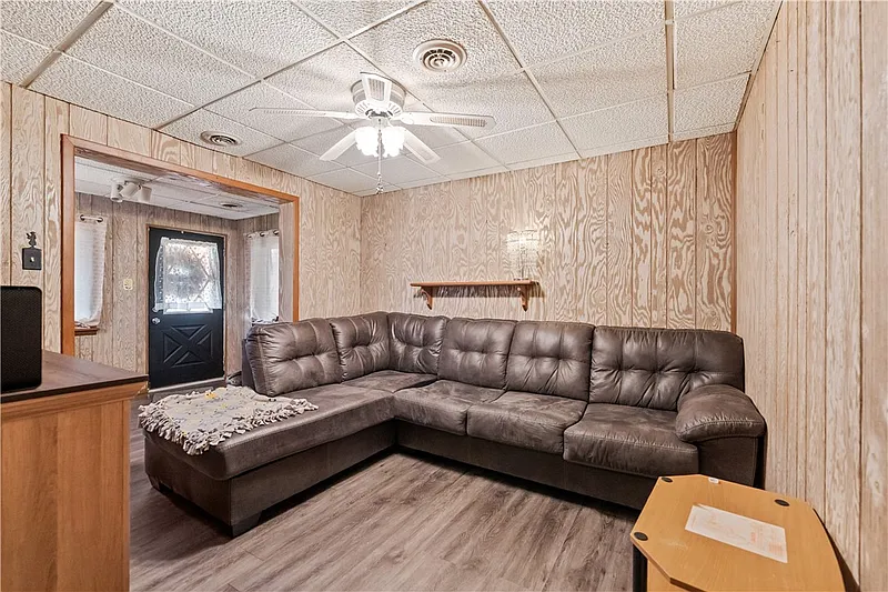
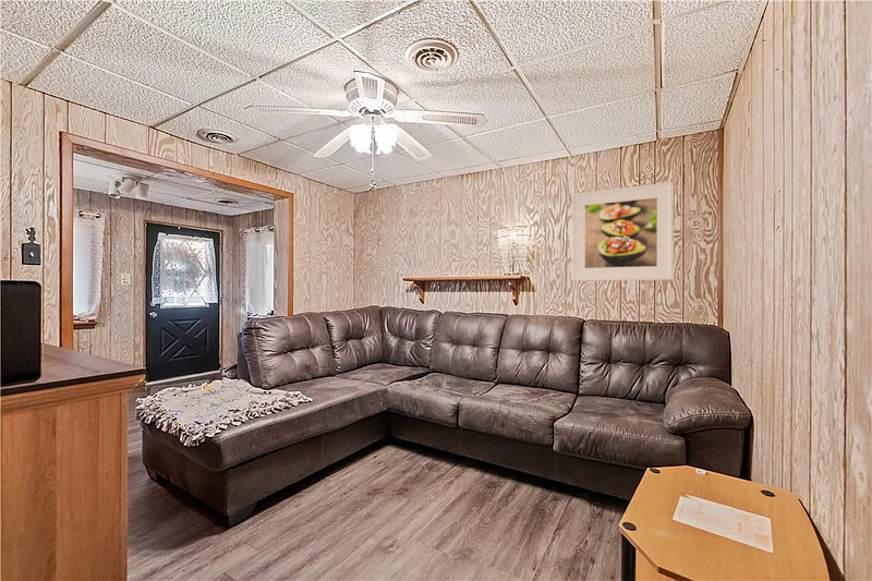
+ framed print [570,181,675,282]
